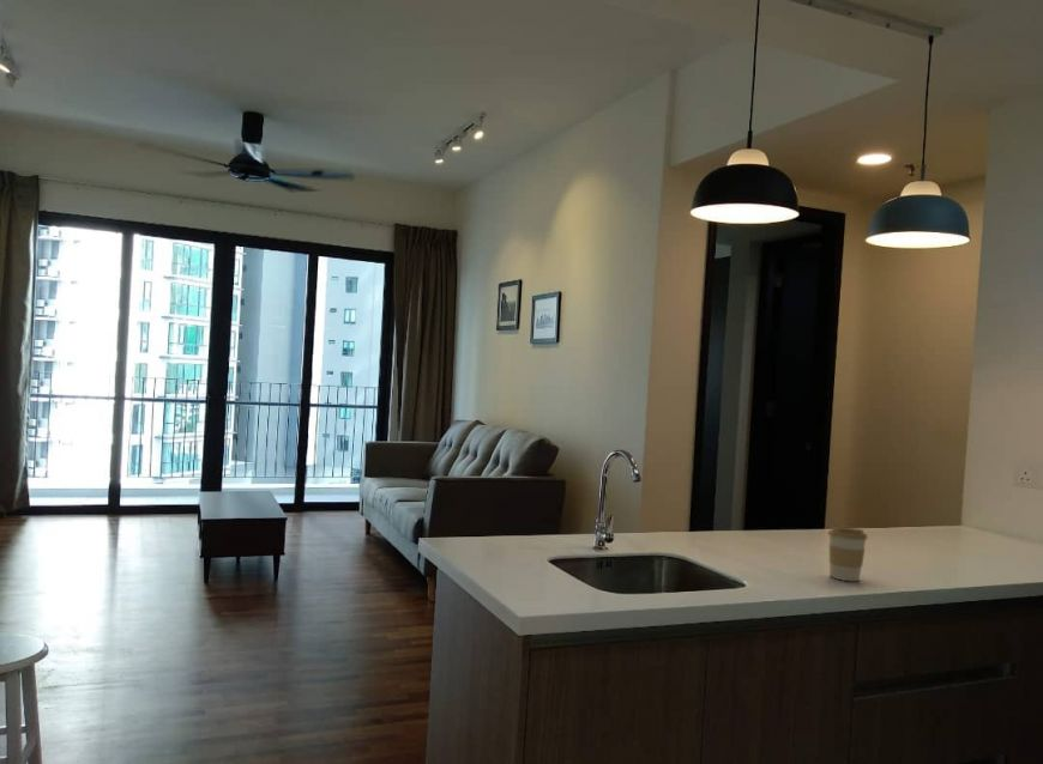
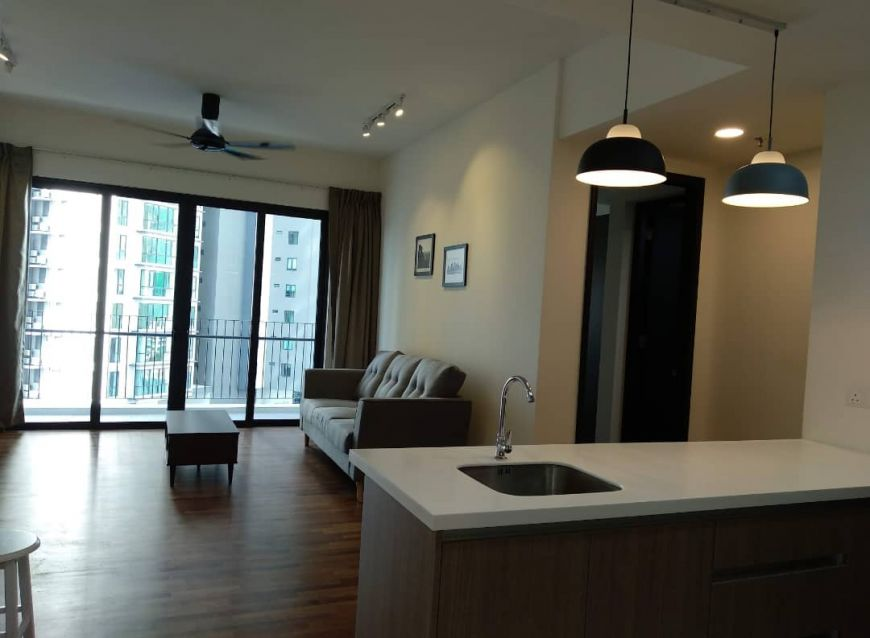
- coffee cup [827,526,869,582]
